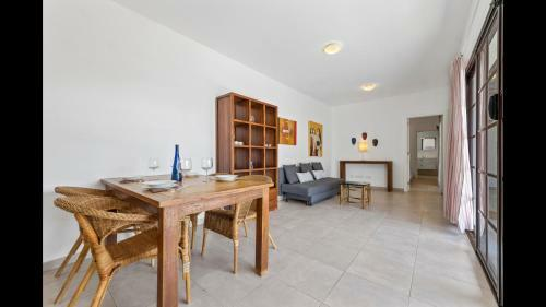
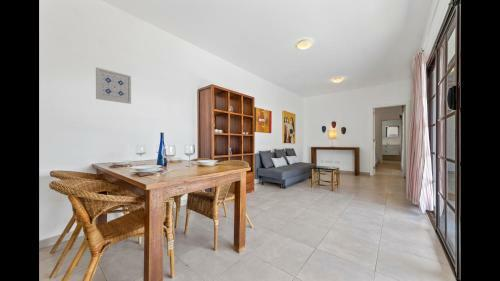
+ wall art [95,66,132,105]
